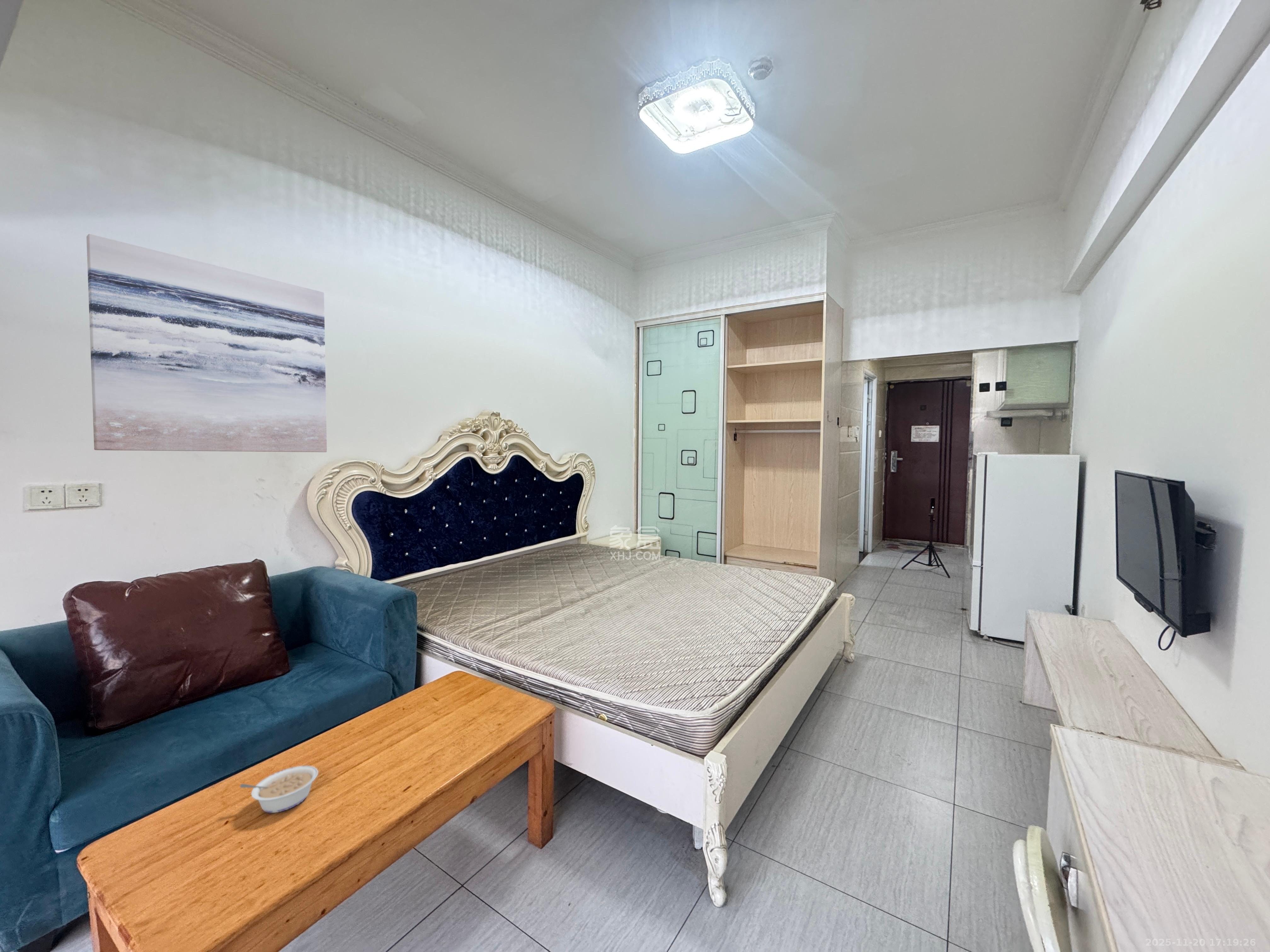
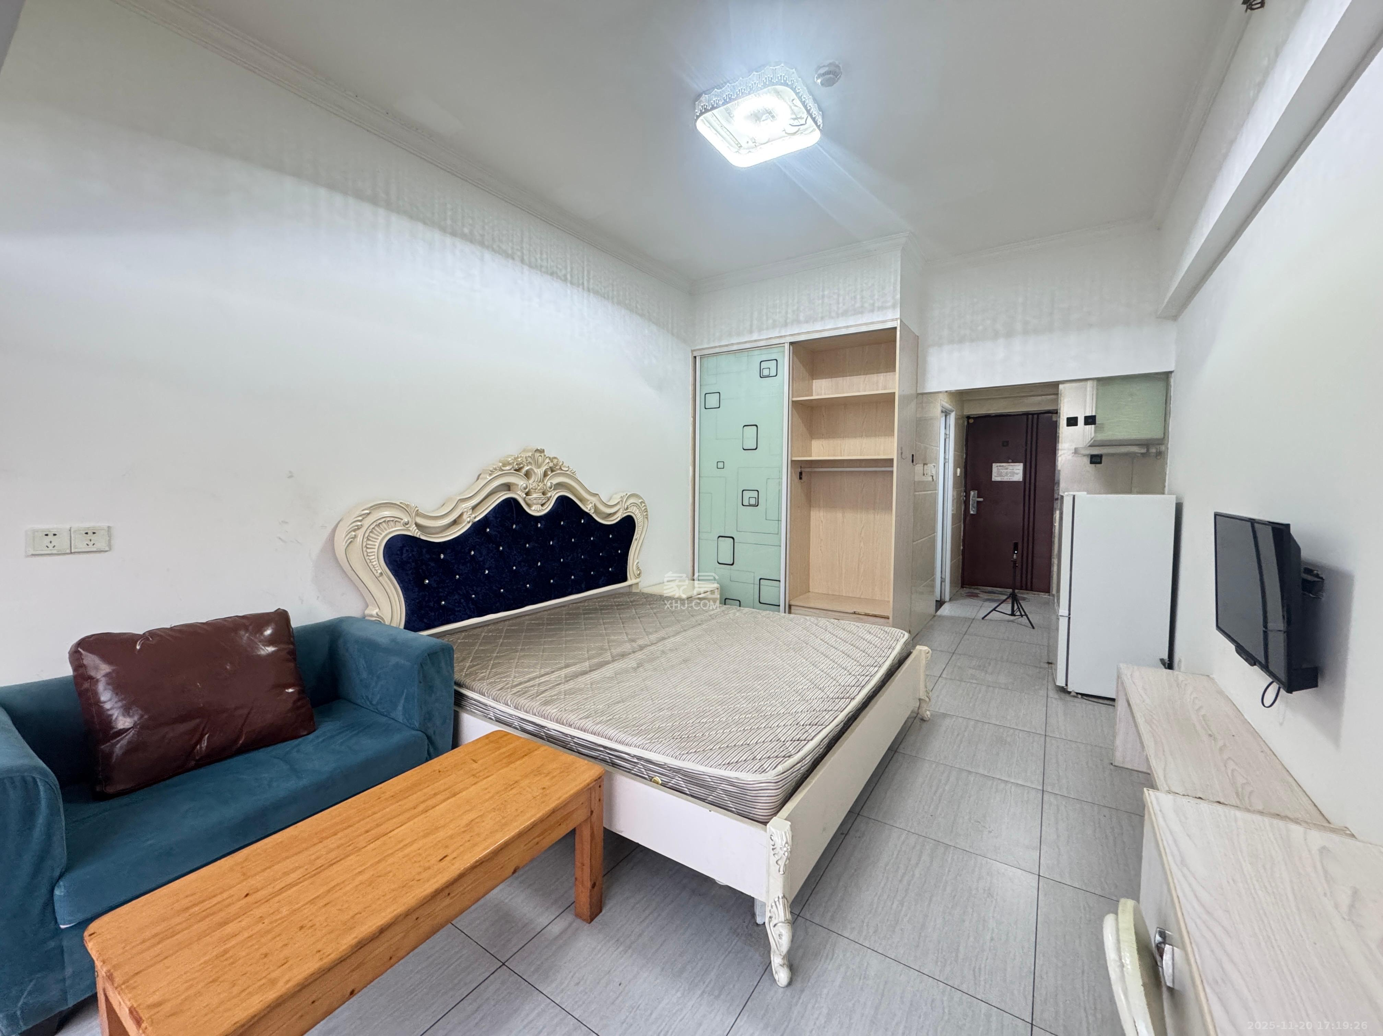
- wall art [86,234,327,452]
- legume [239,765,319,813]
